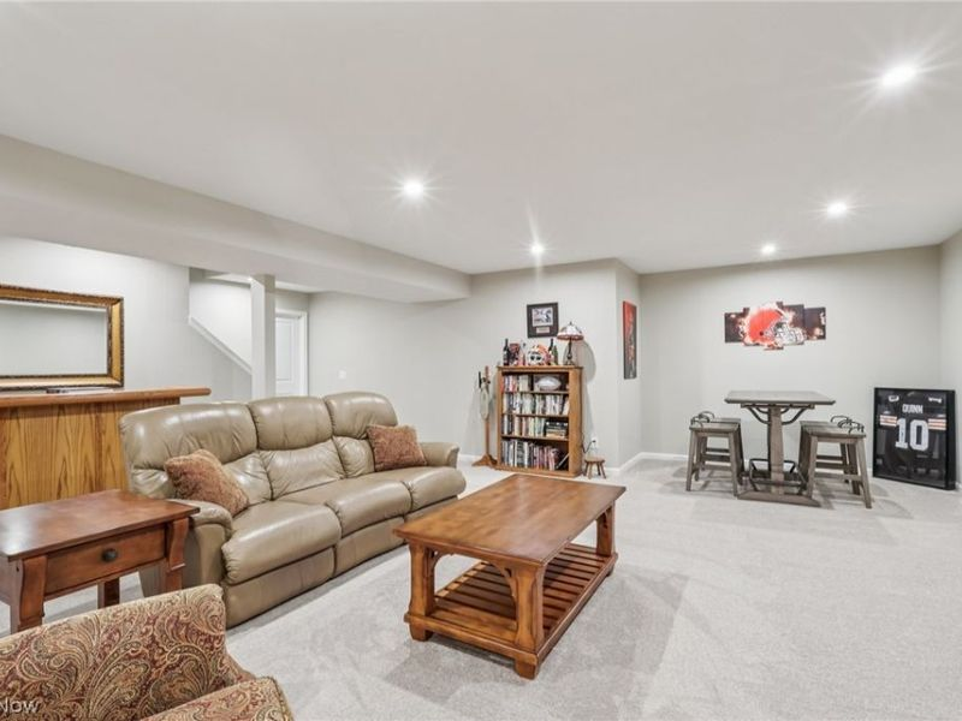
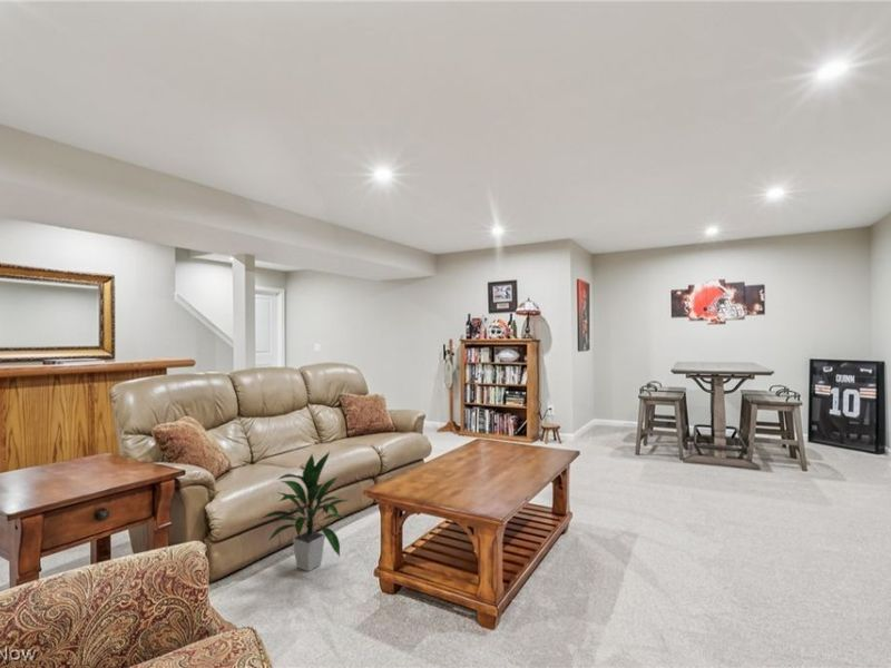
+ indoor plant [258,451,349,572]
